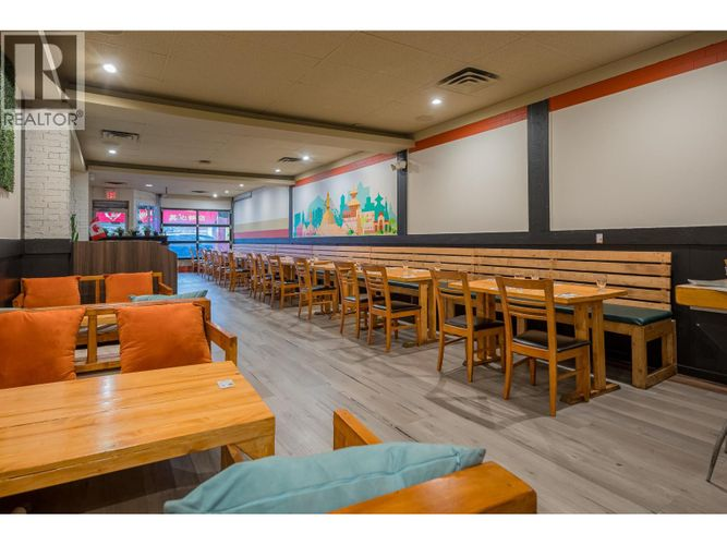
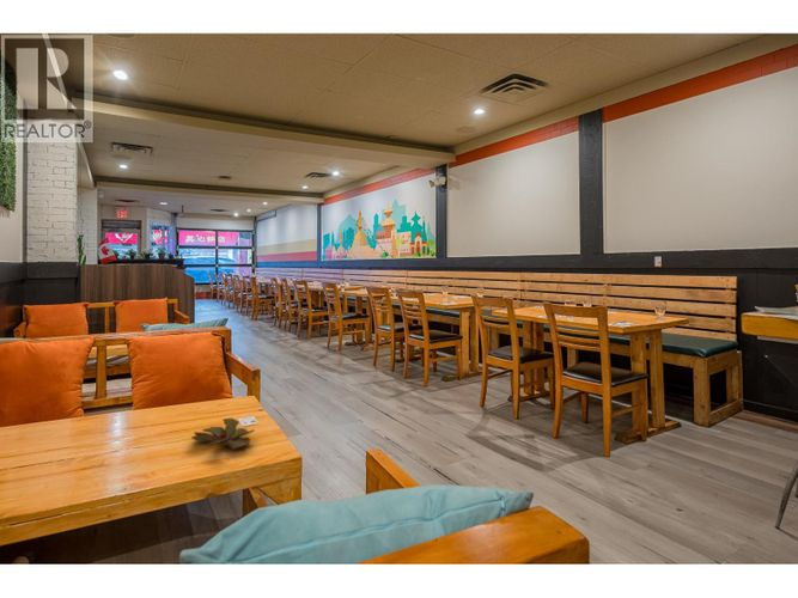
+ succulent plant [190,416,256,450]
